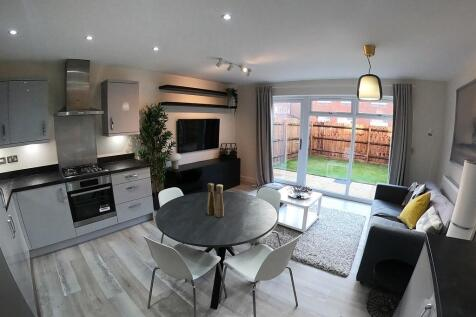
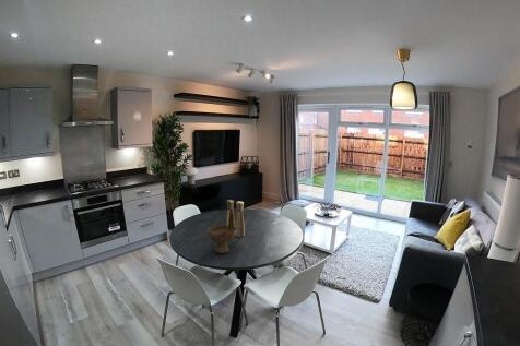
+ bowl [206,223,238,254]
